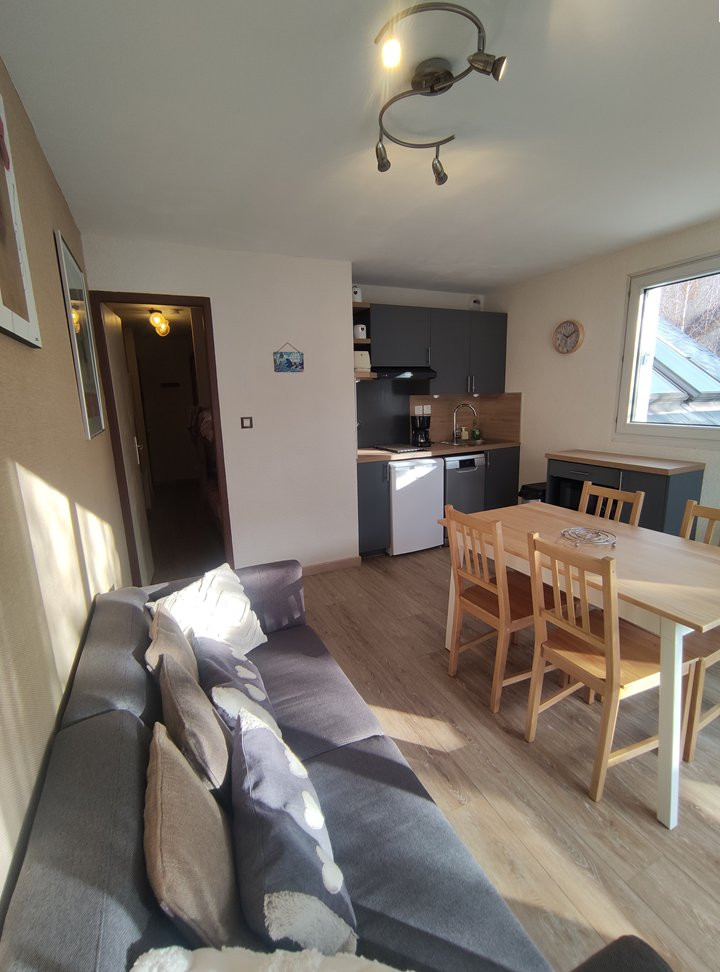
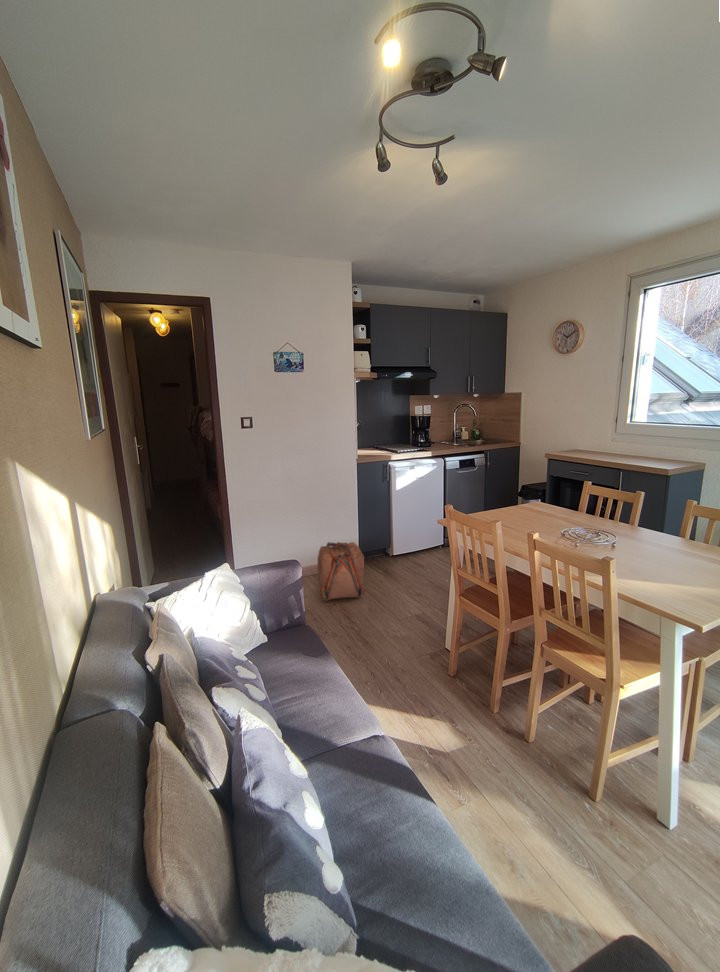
+ backpack [316,541,366,602]
